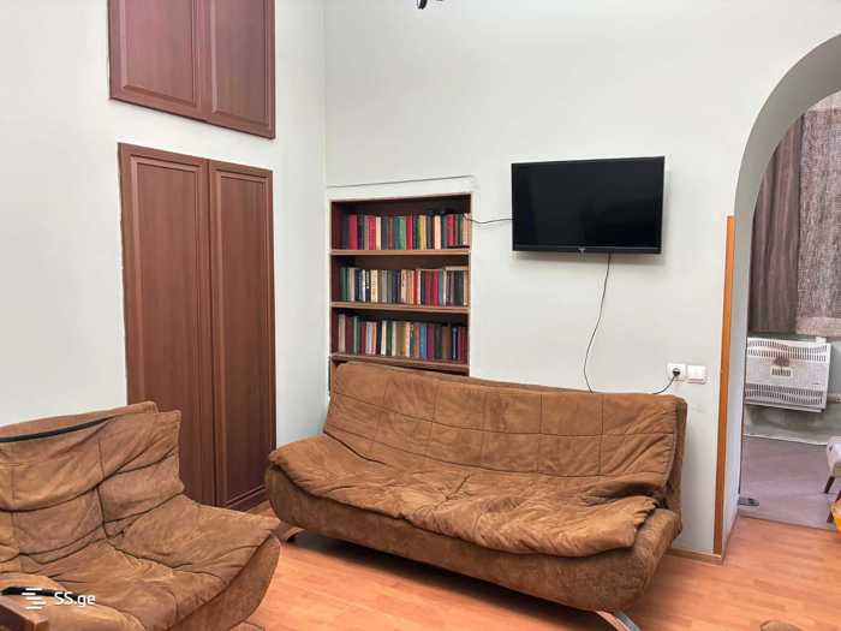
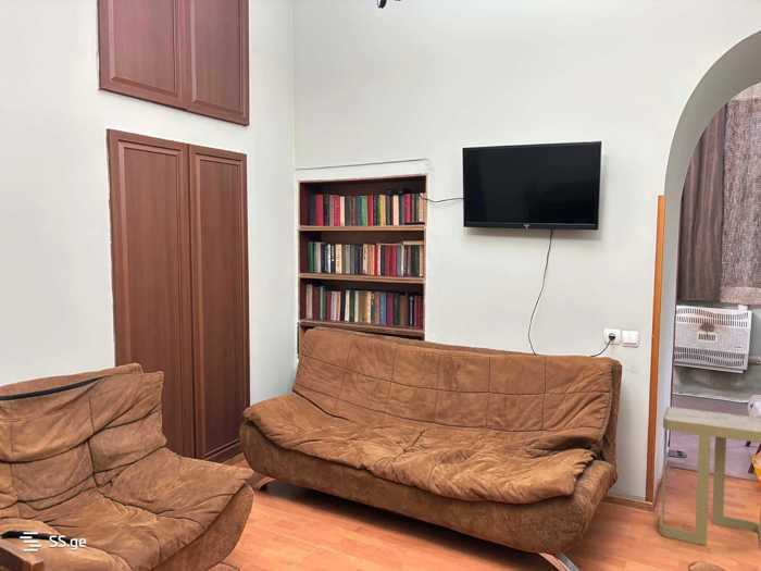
+ side table [658,406,761,550]
